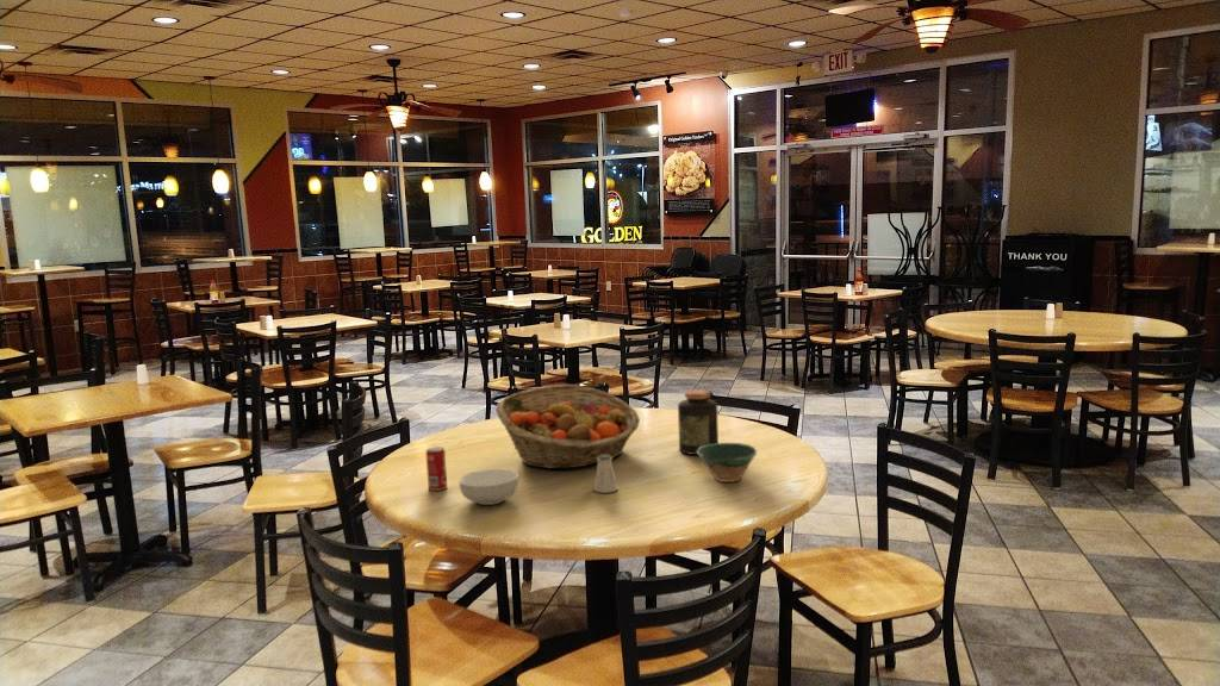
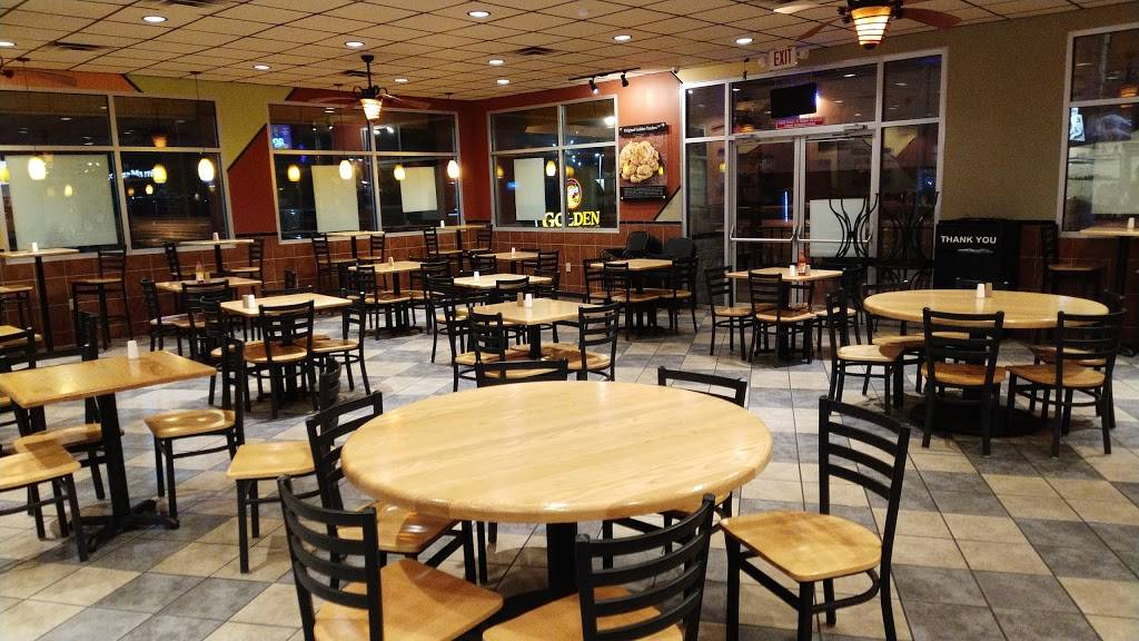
- saltshaker [592,455,620,494]
- beverage can [425,445,448,492]
- jar [677,389,720,456]
- cereal bowl [458,468,519,506]
- bowl [697,442,758,484]
- fruit basket [494,383,641,469]
